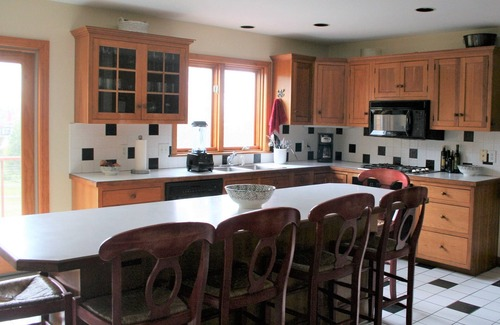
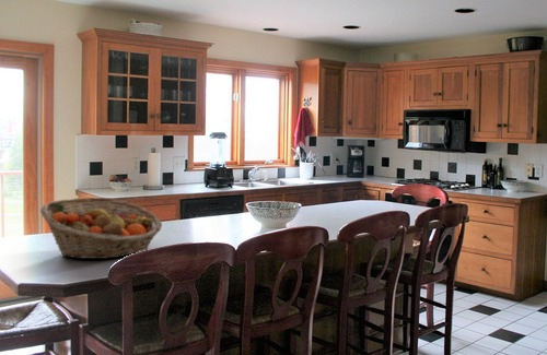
+ fruit basket [39,197,163,260]
